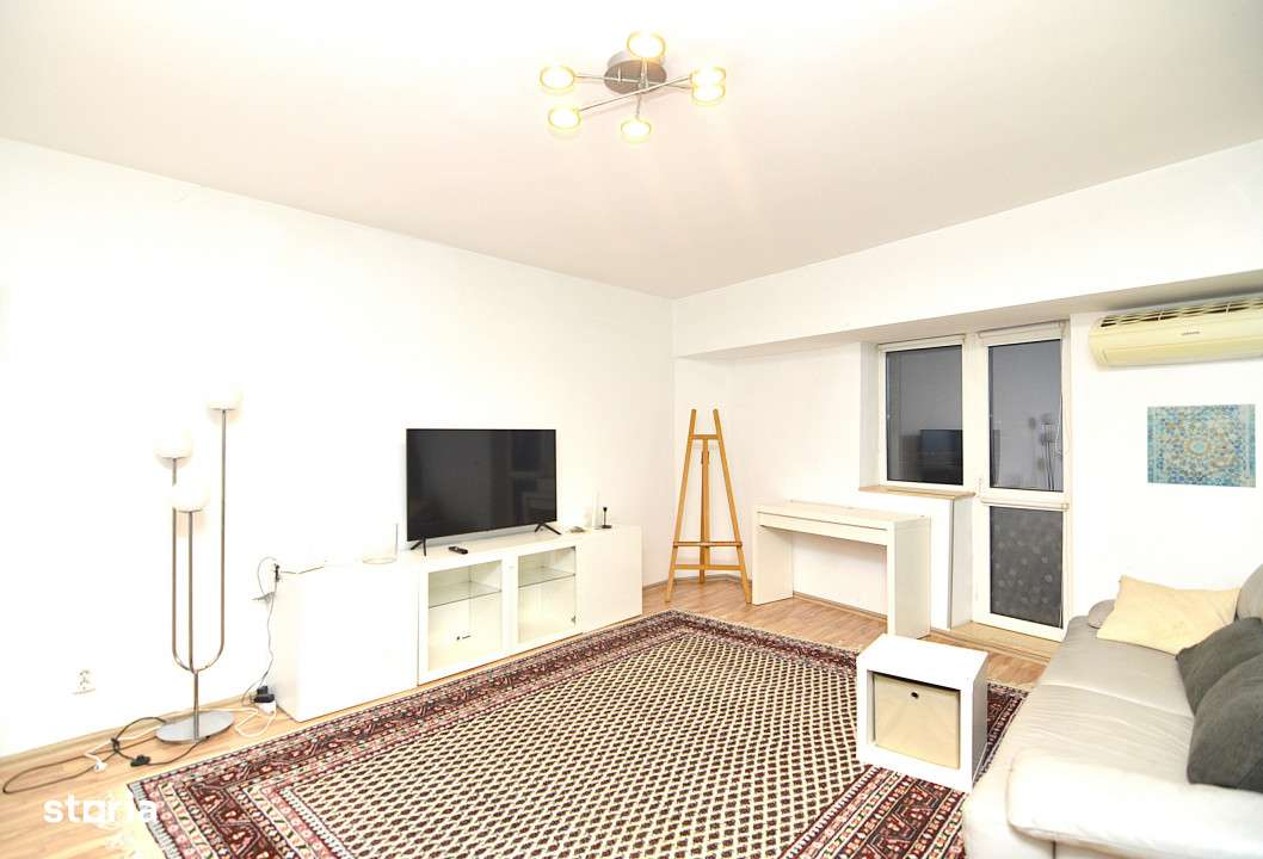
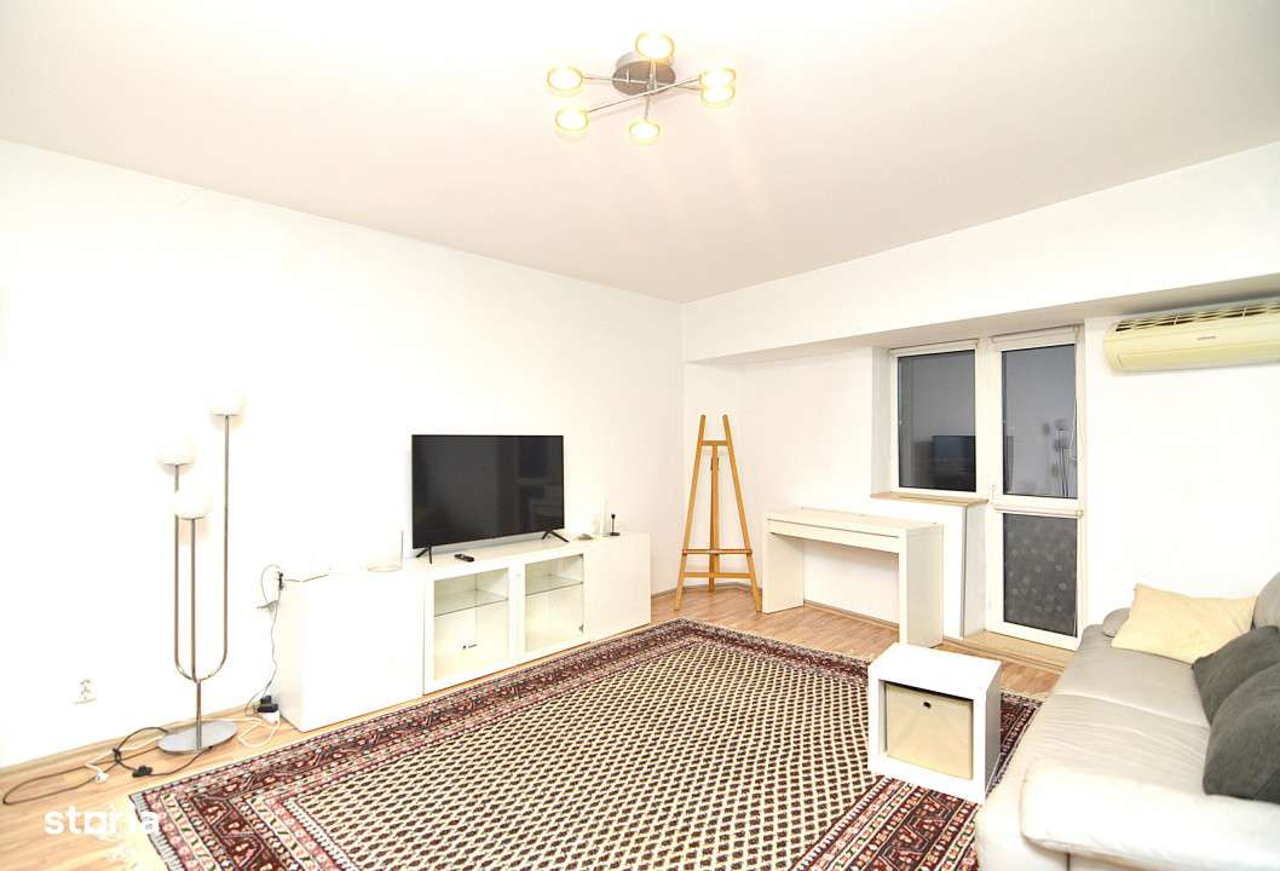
- wall art [1146,403,1257,489]
